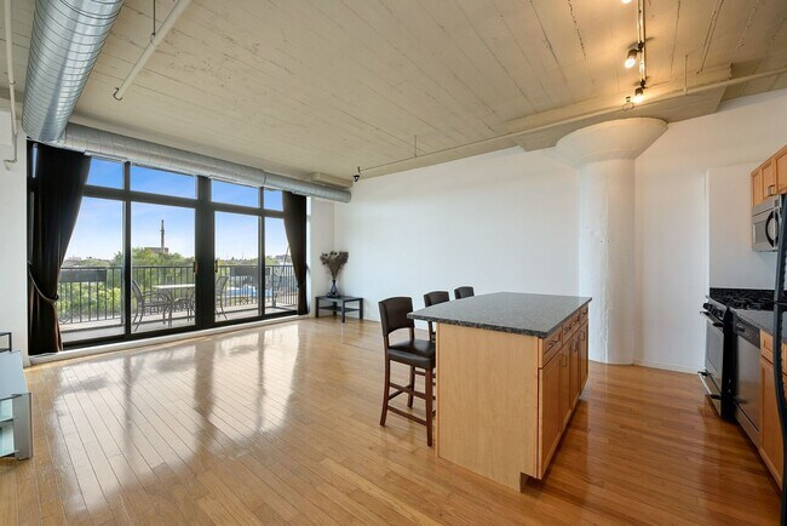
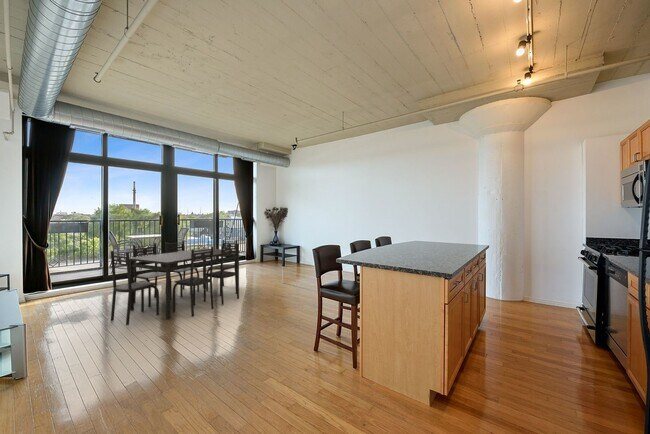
+ dining set [110,239,241,326]
